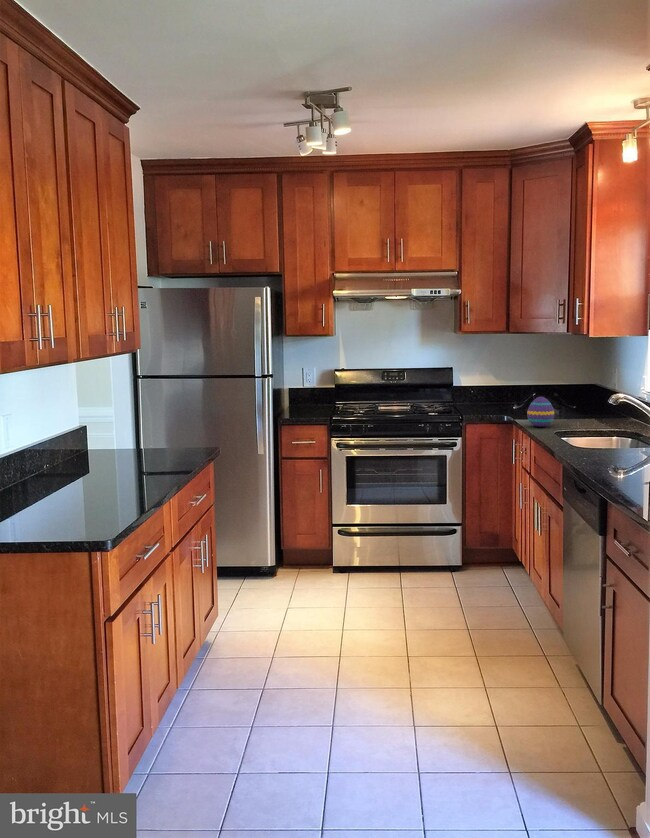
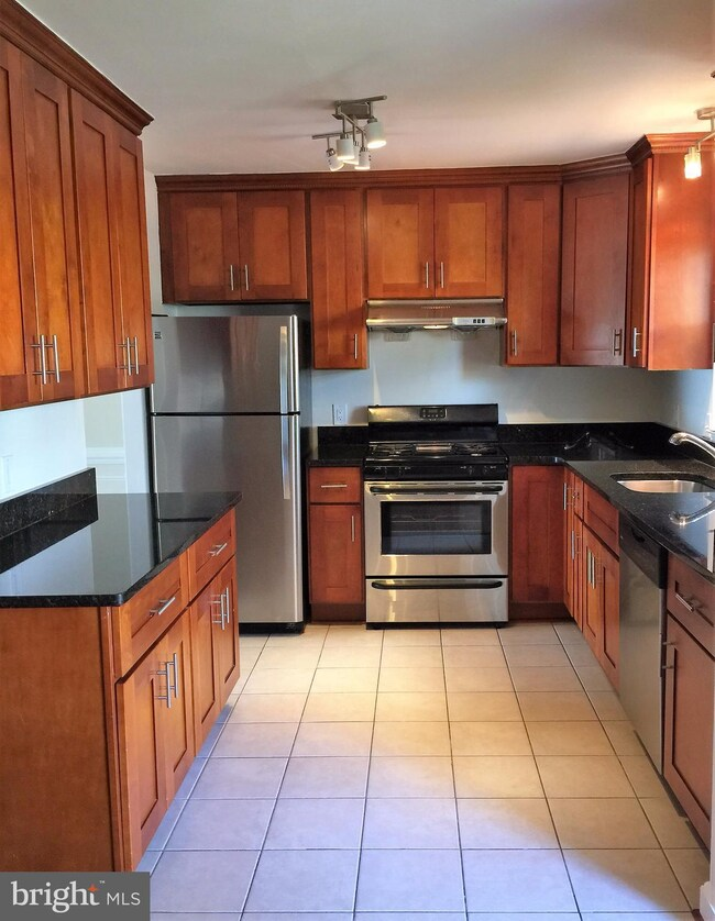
- decorative egg [526,396,555,428]
